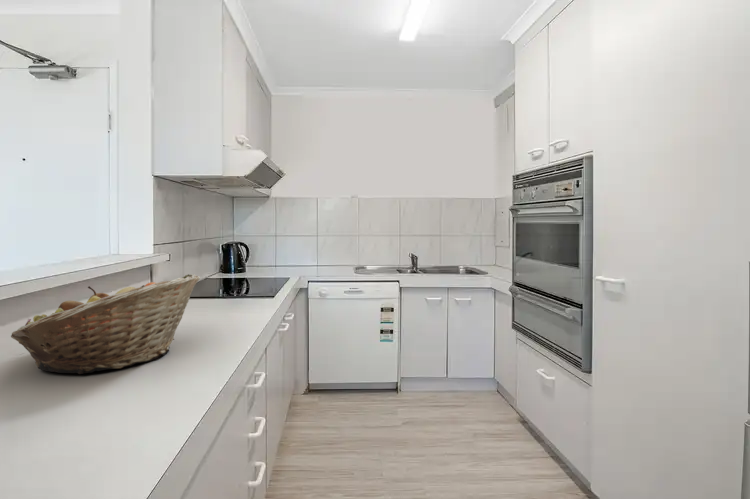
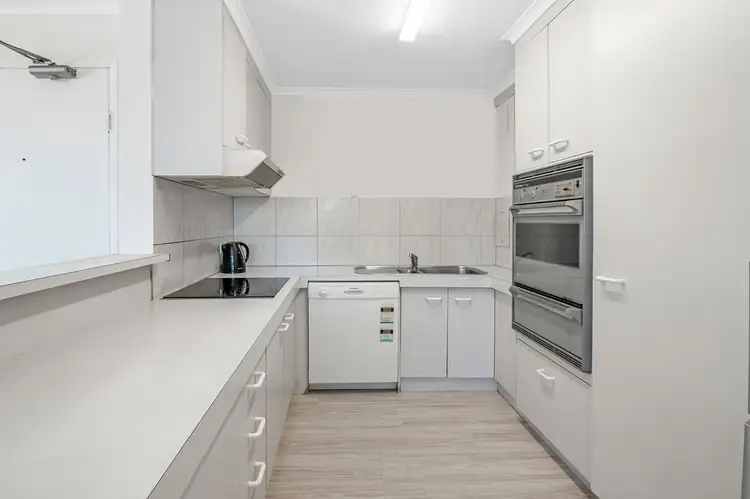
- fruit basket [10,273,201,375]
